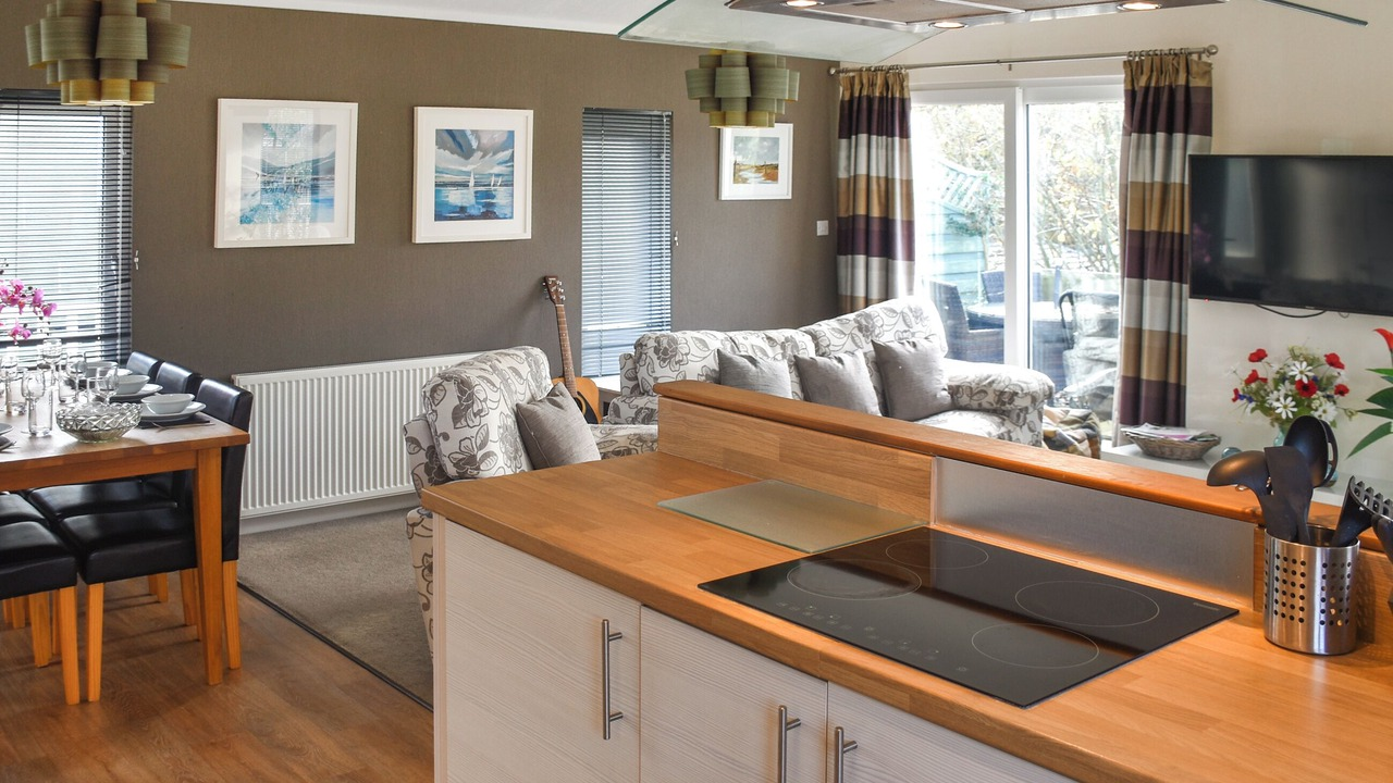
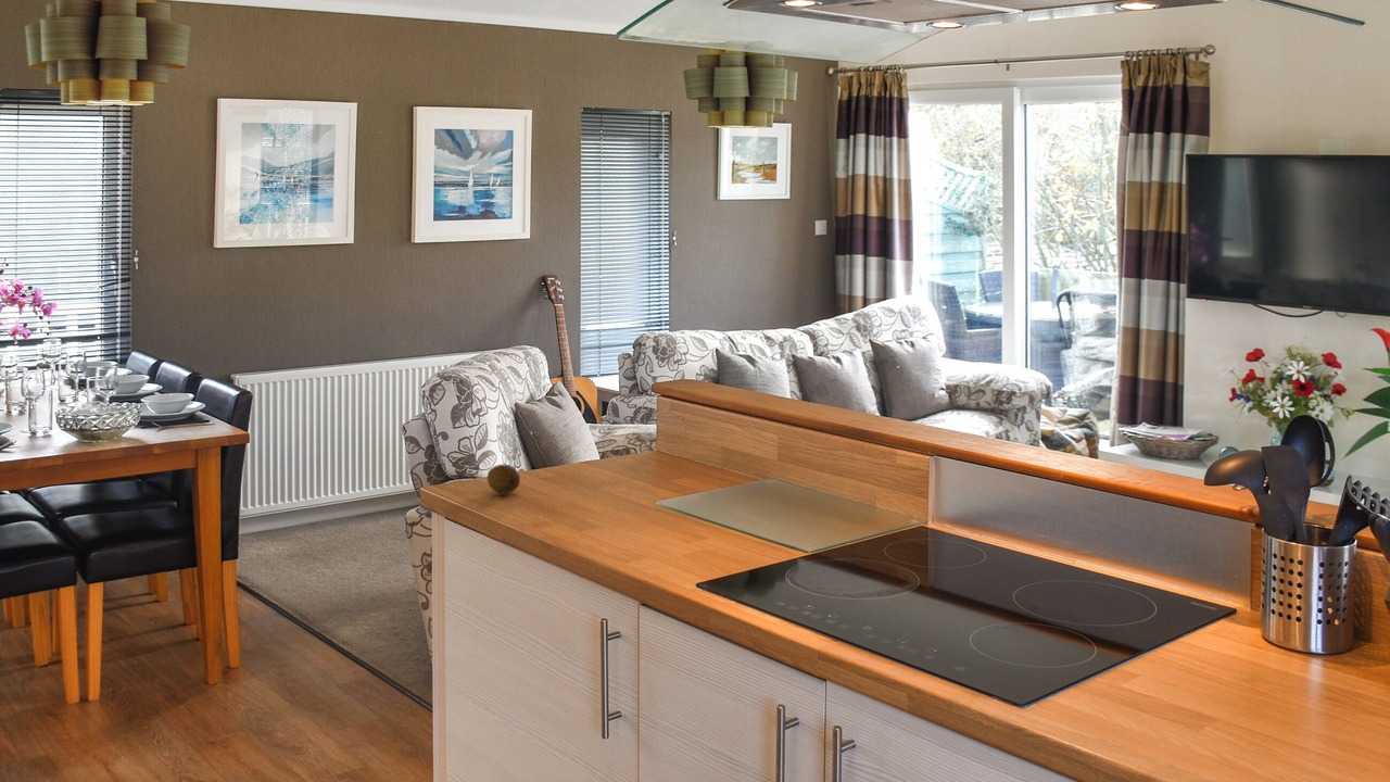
+ fruit [486,464,521,494]
